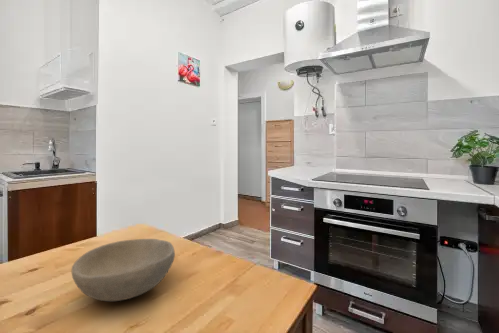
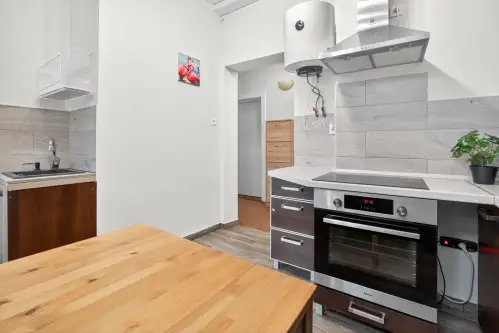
- bowl [71,238,176,302]
